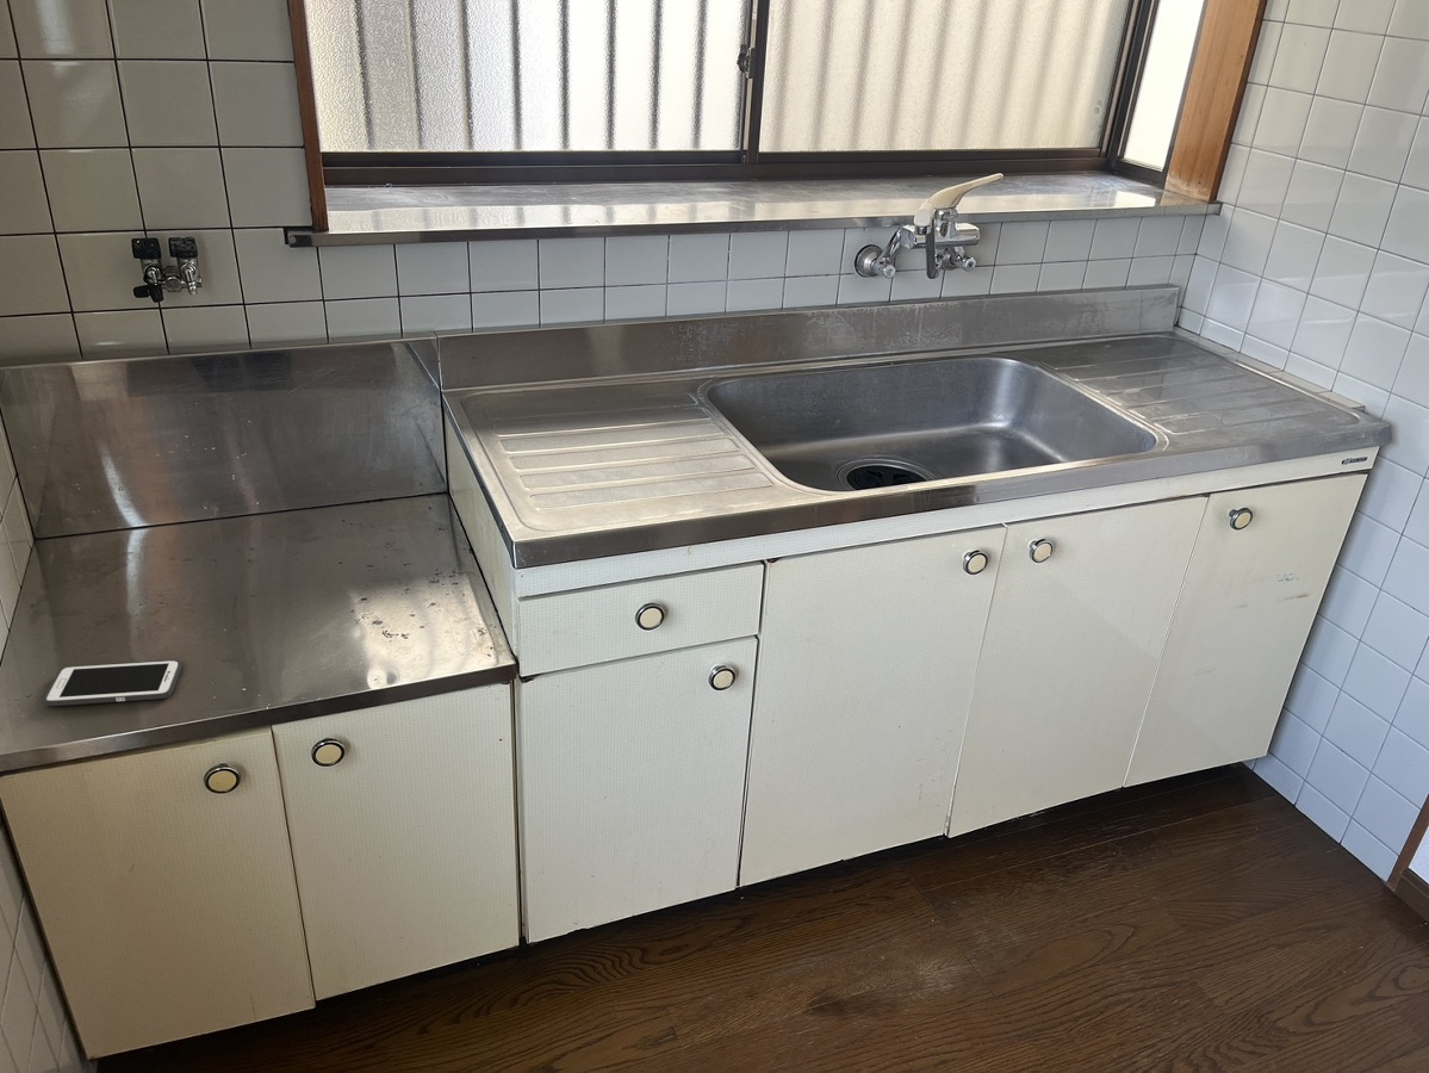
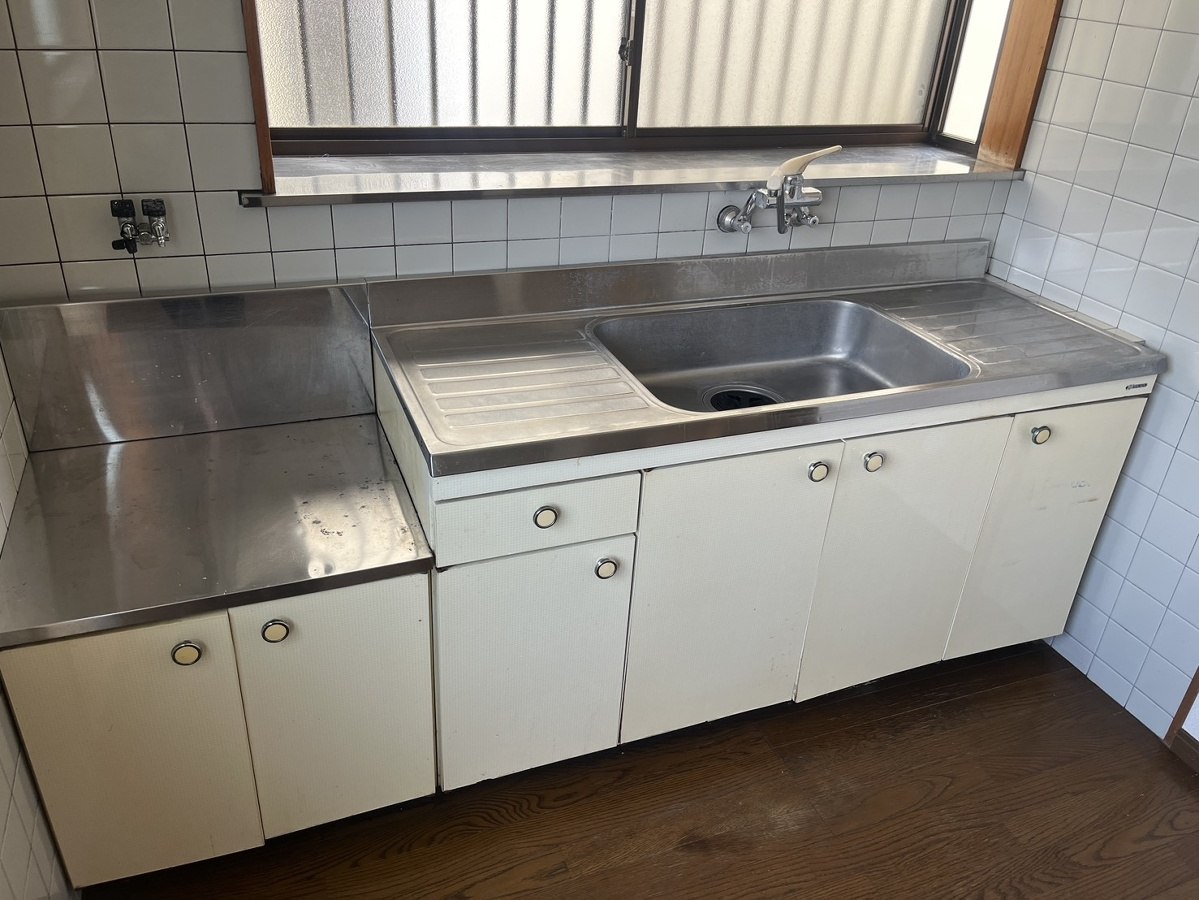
- cell phone [43,659,182,707]
